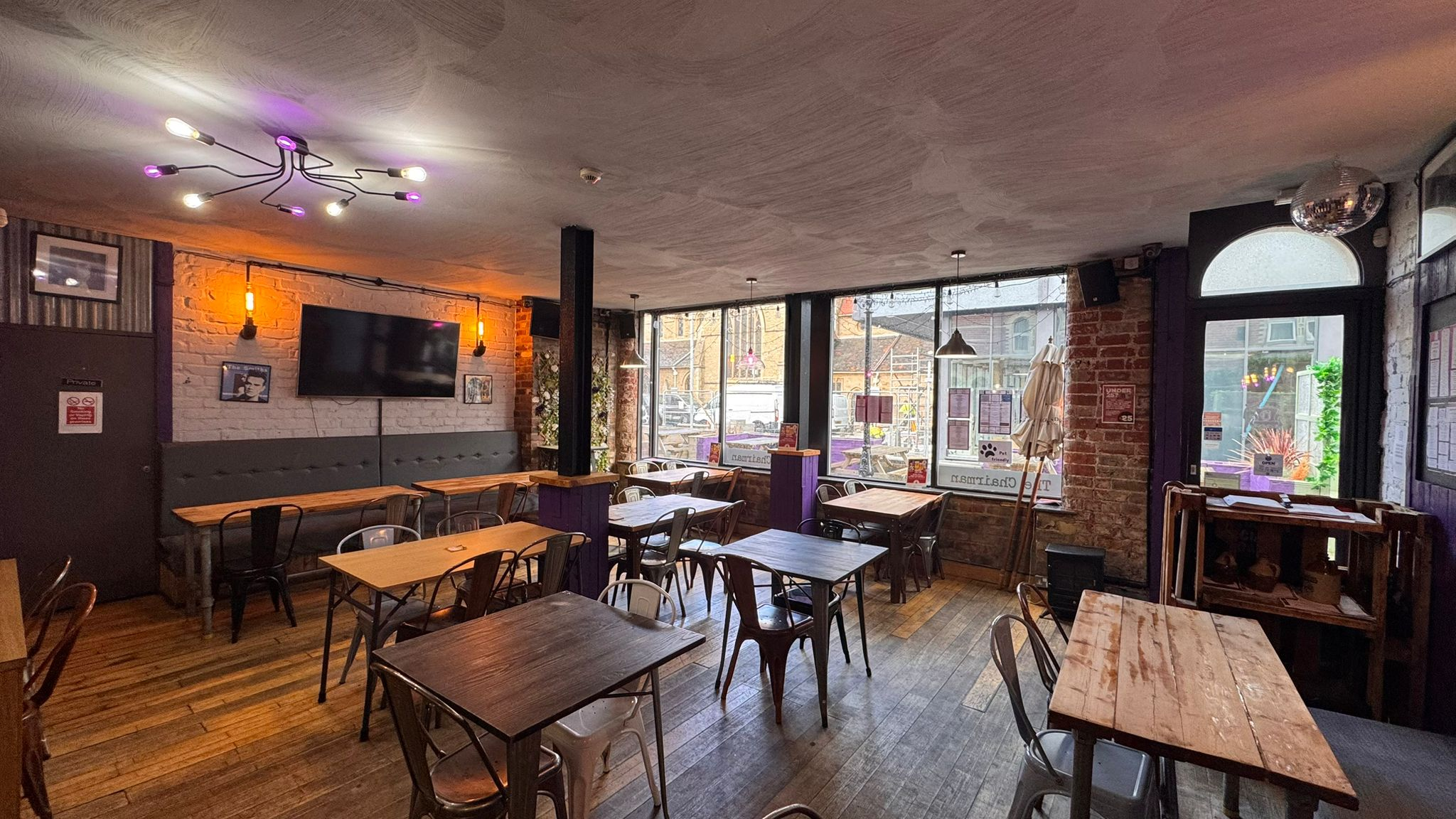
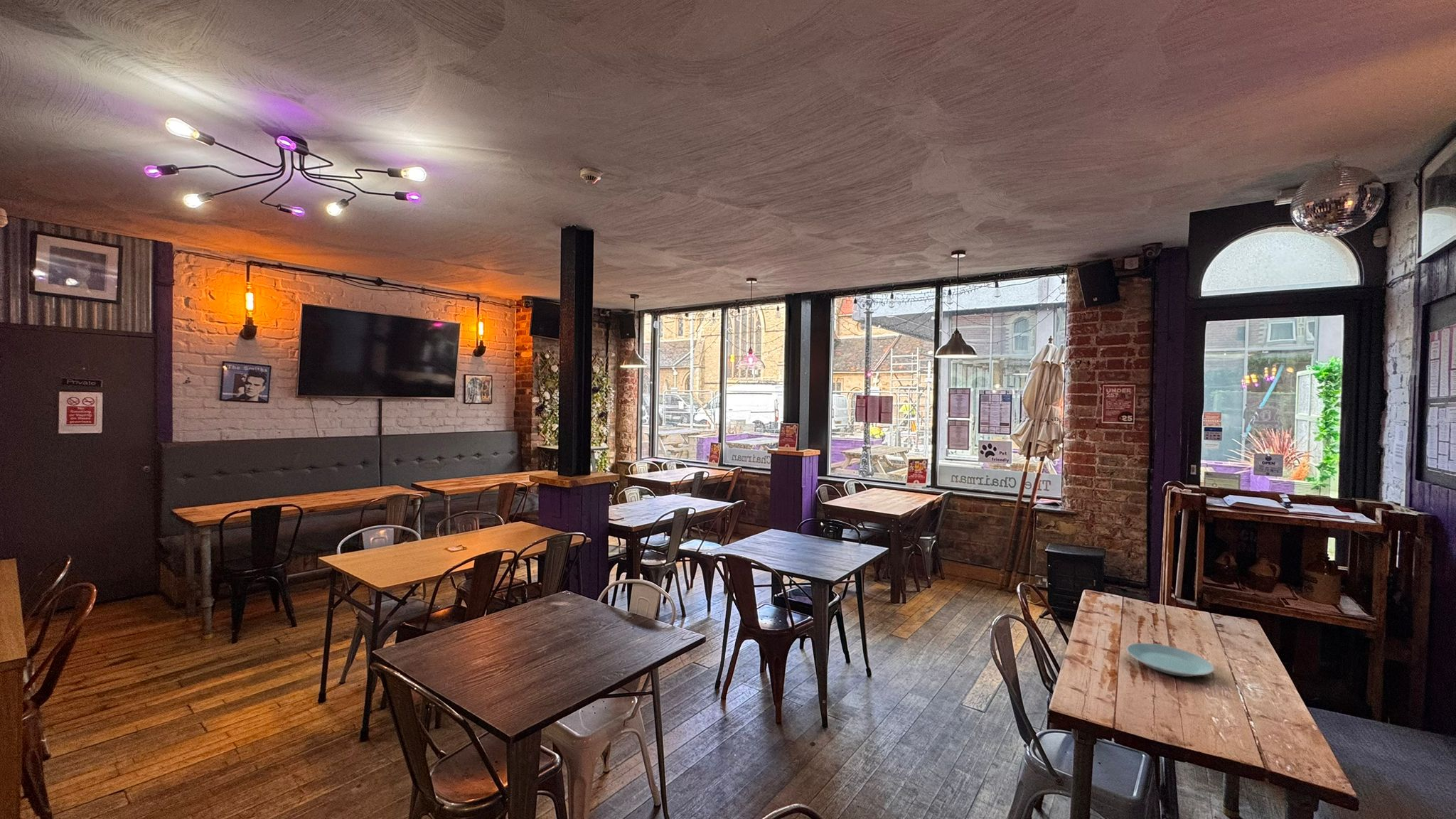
+ plate [1125,642,1215,678]
